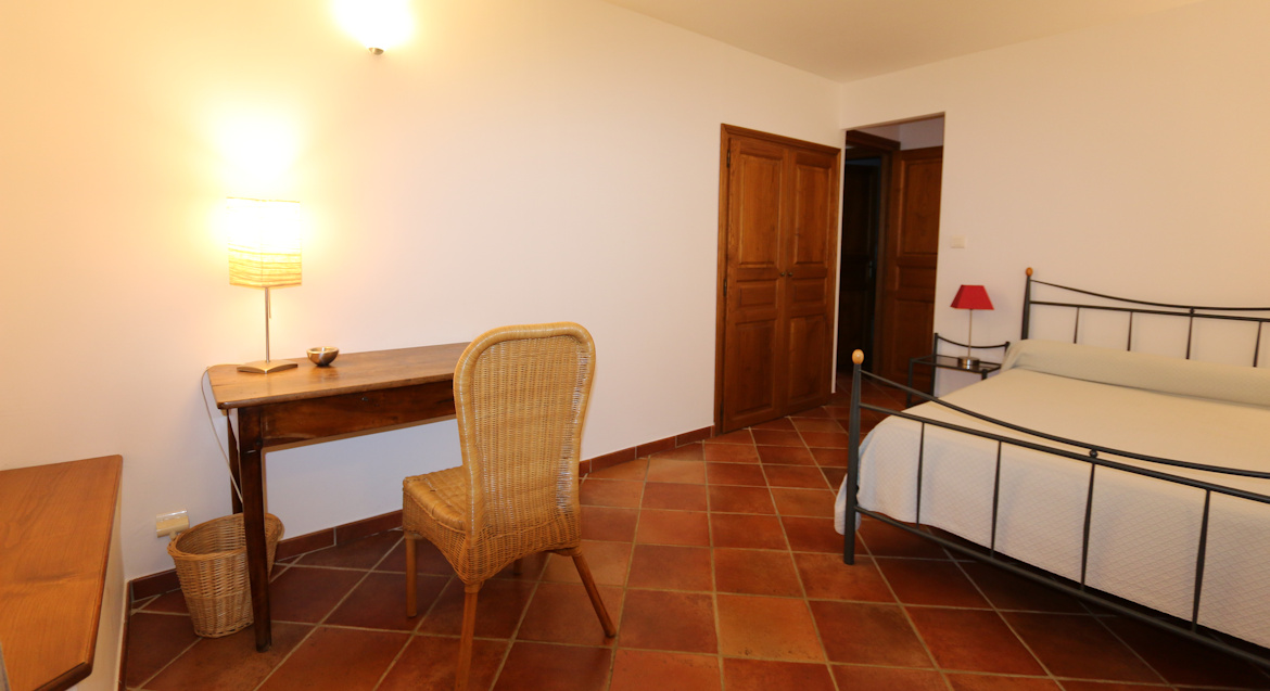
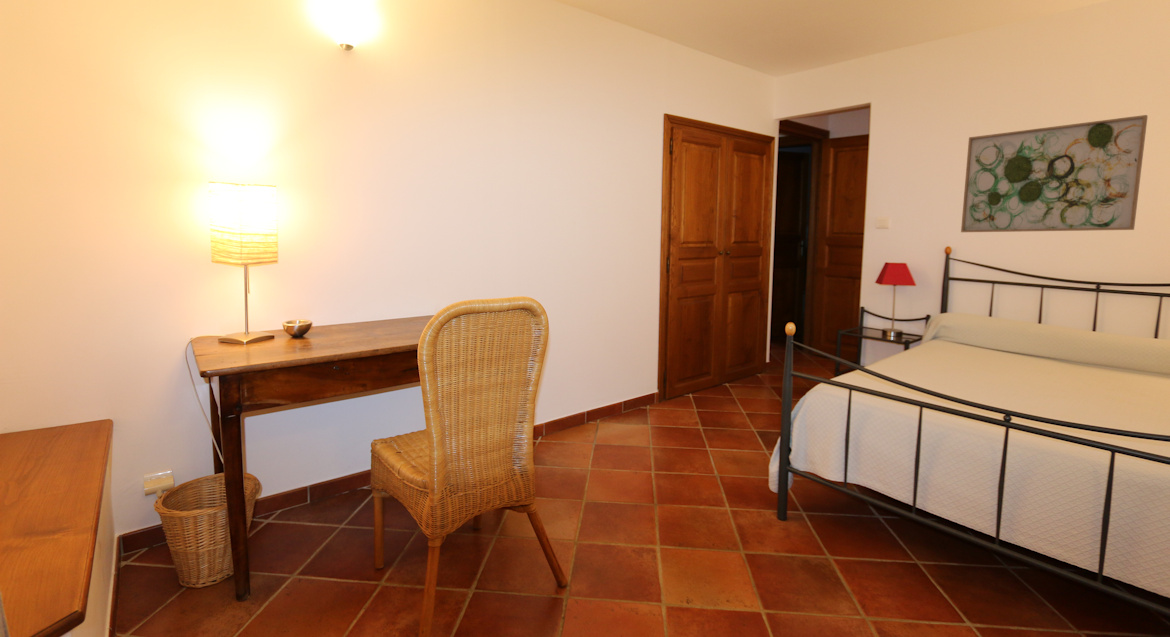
+ wall art [960,114,1149,233]
